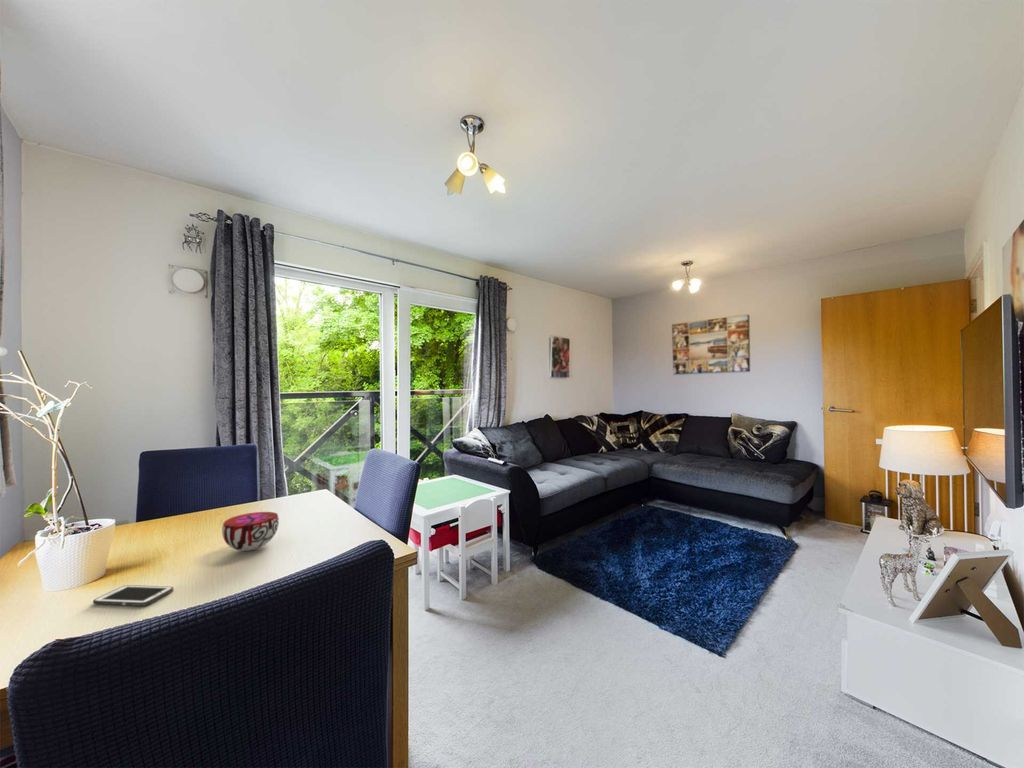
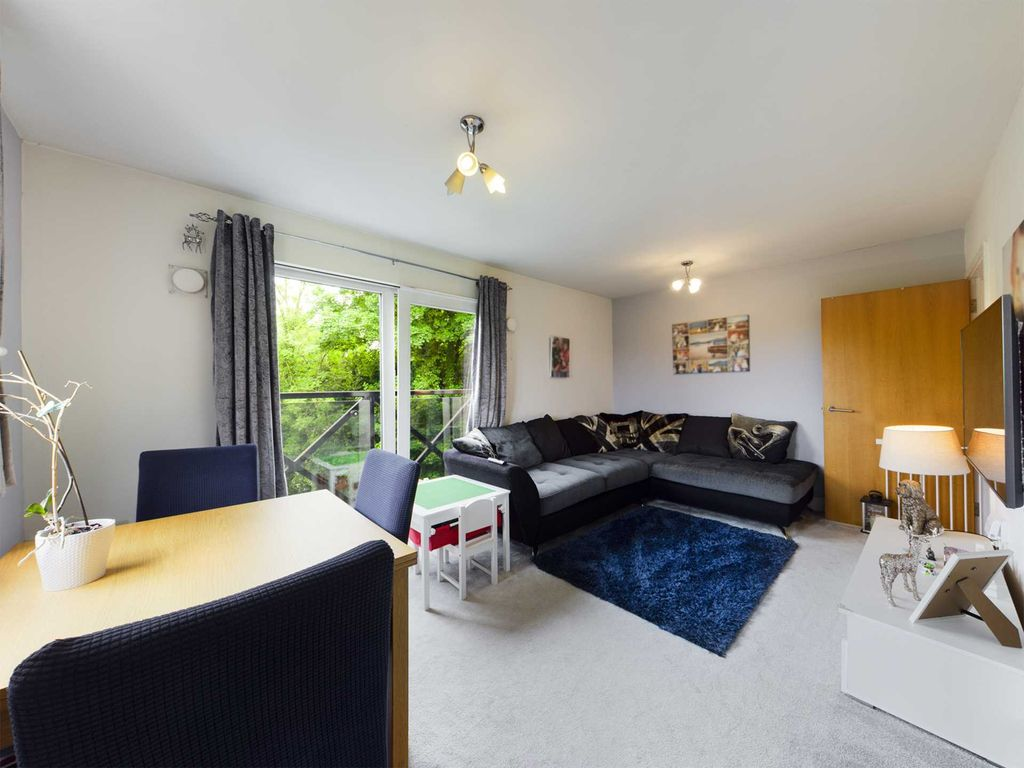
- cell phone [92,584,174,607]
- decorative bowl [221,511,280,552]
